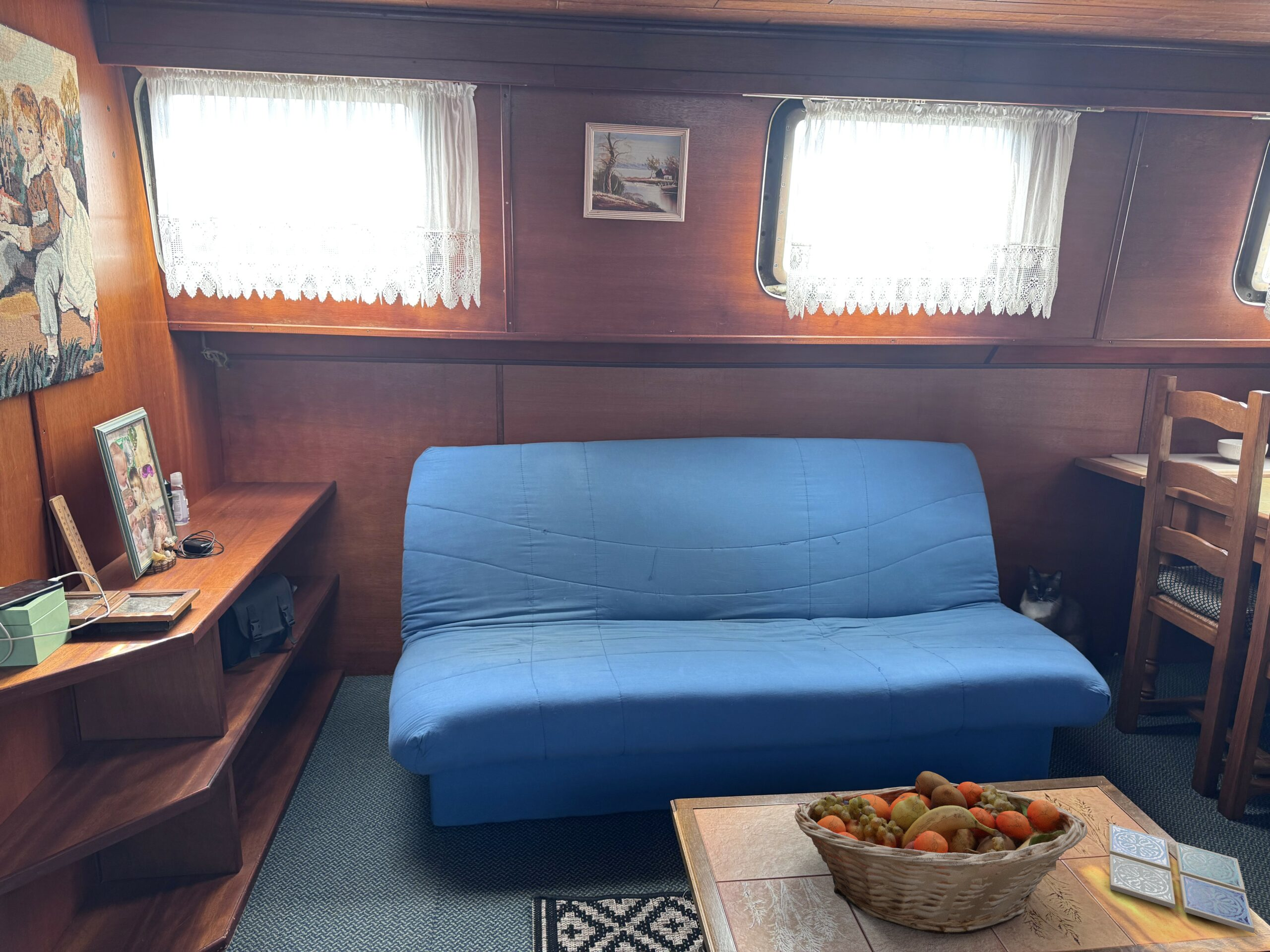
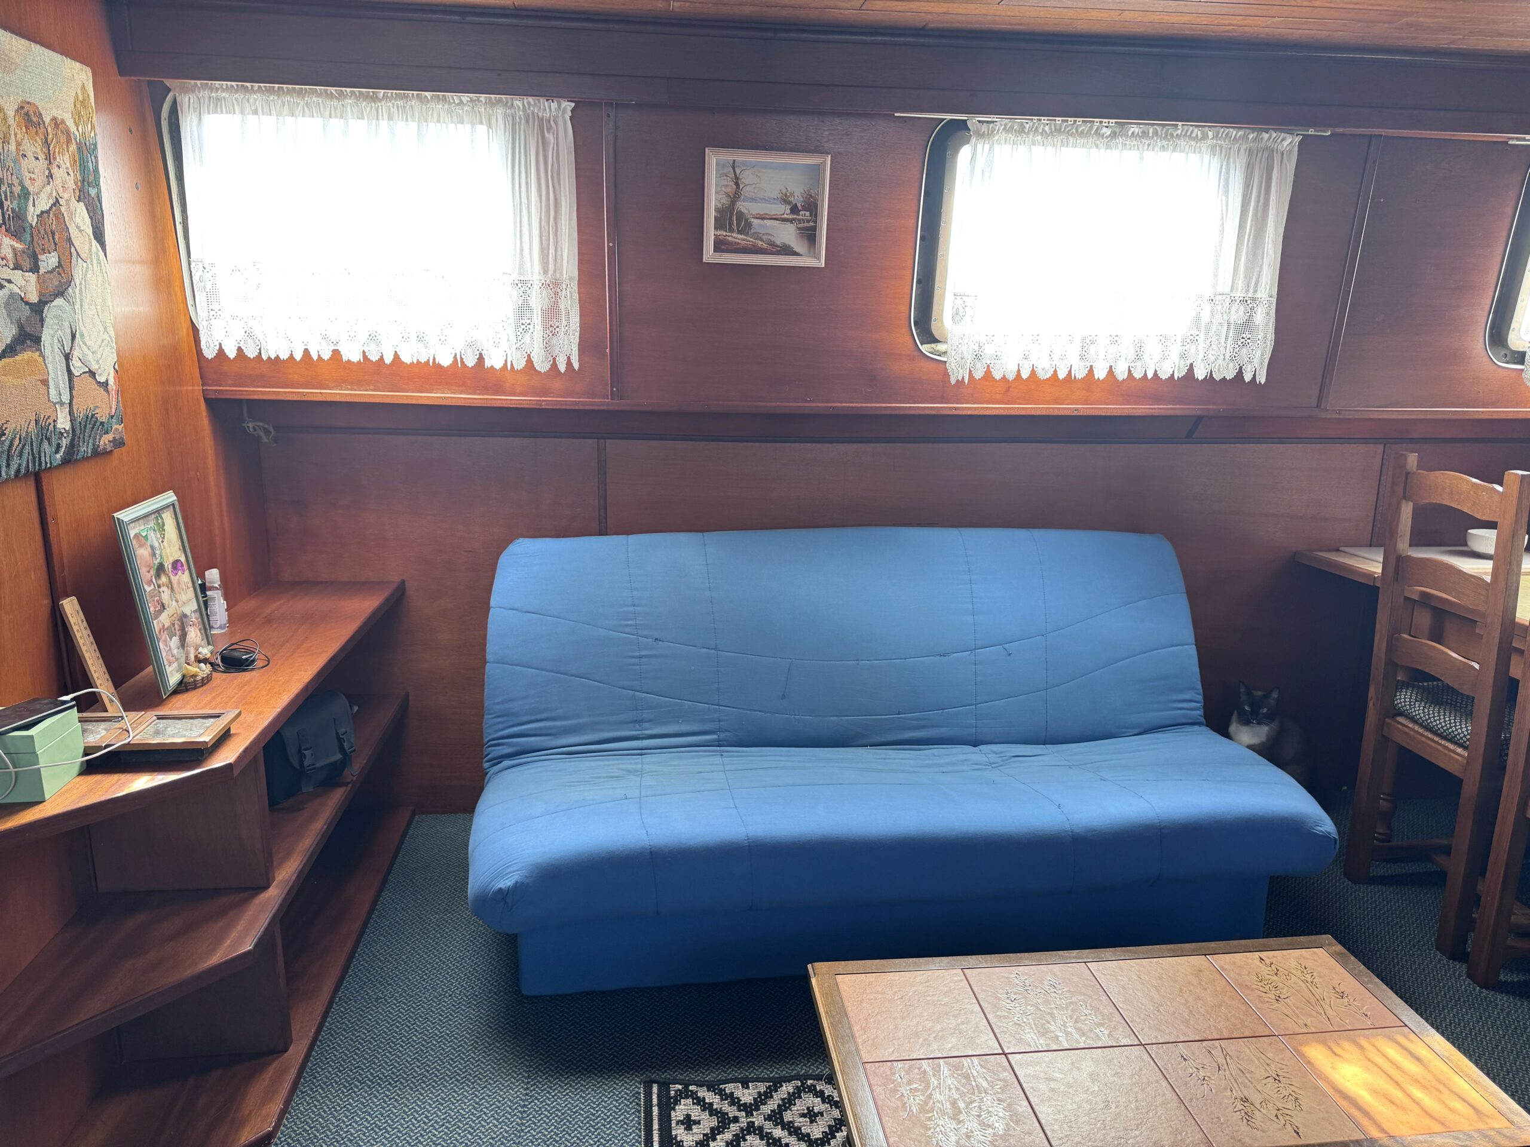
- drink coaster [1109,823,1255,934]
- fruit basket [794,771,1088,935]
